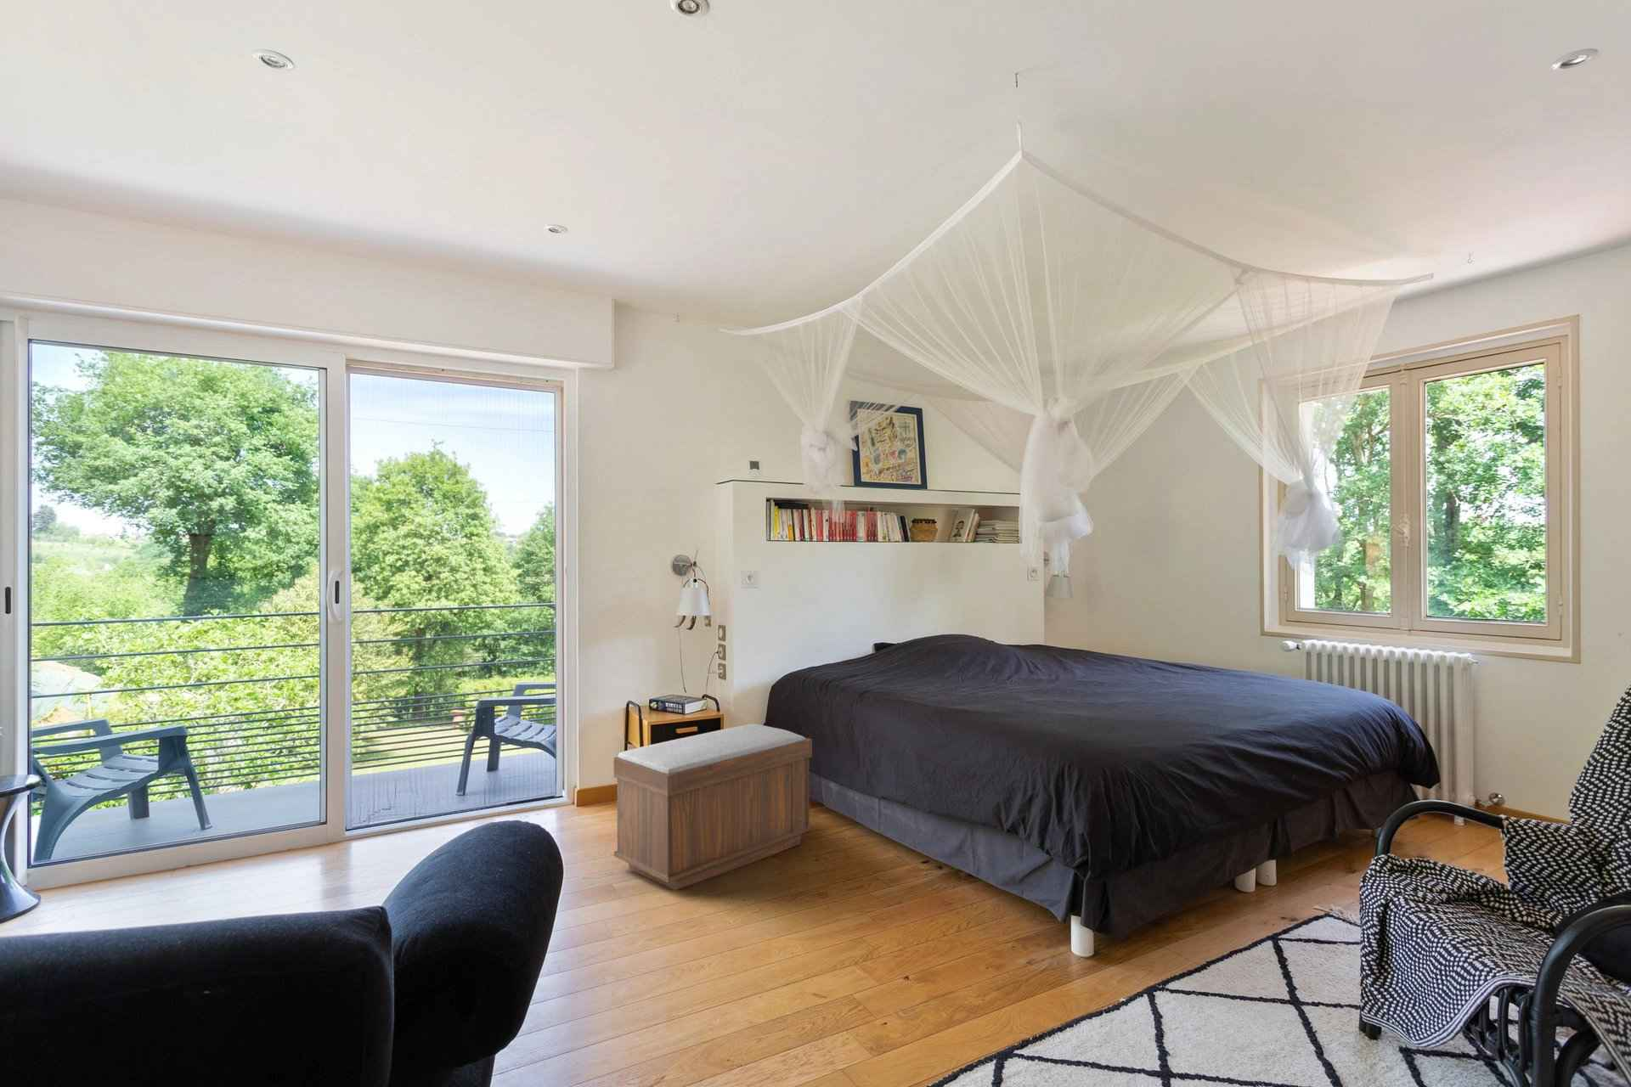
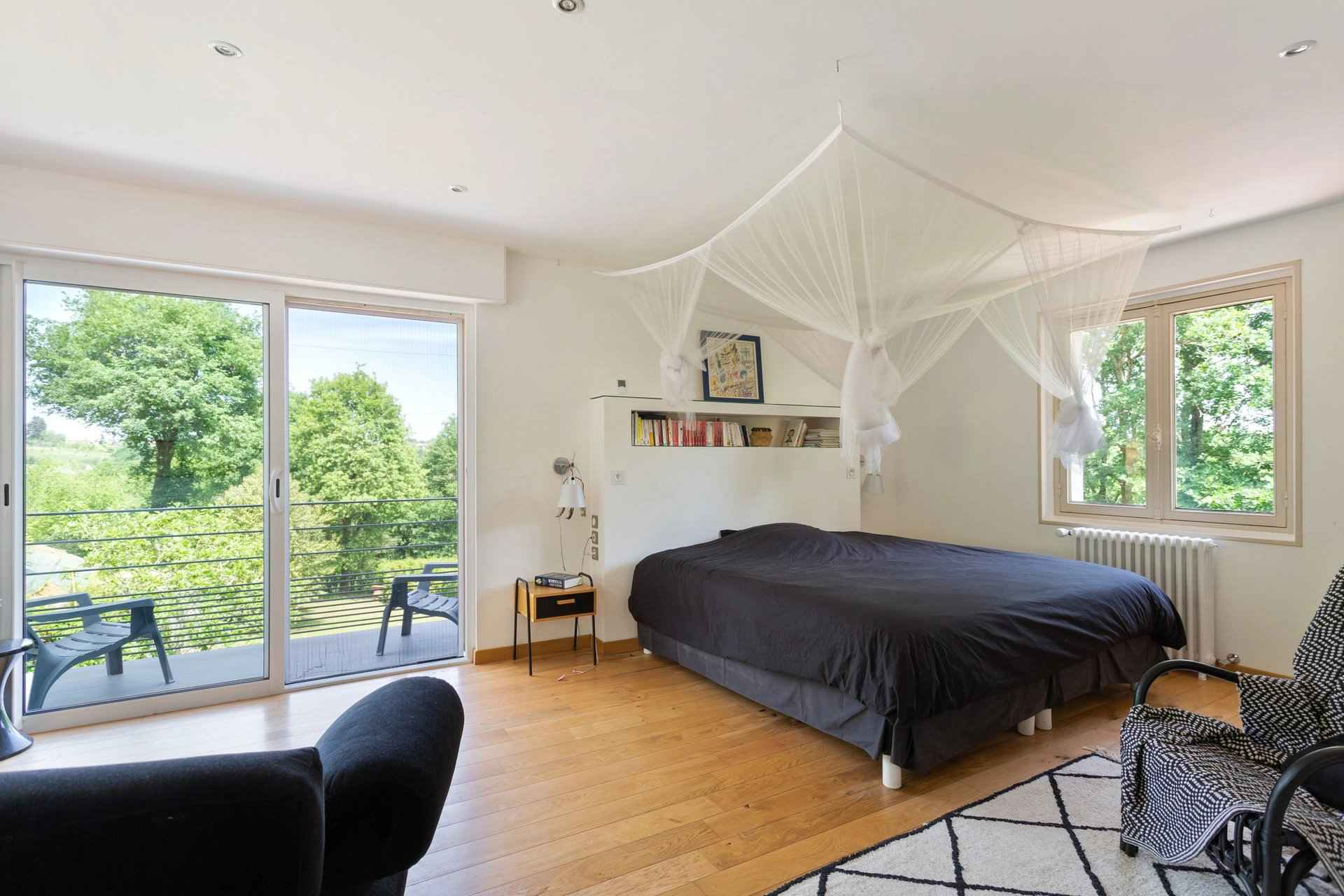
- bench [613,723,813,890]
